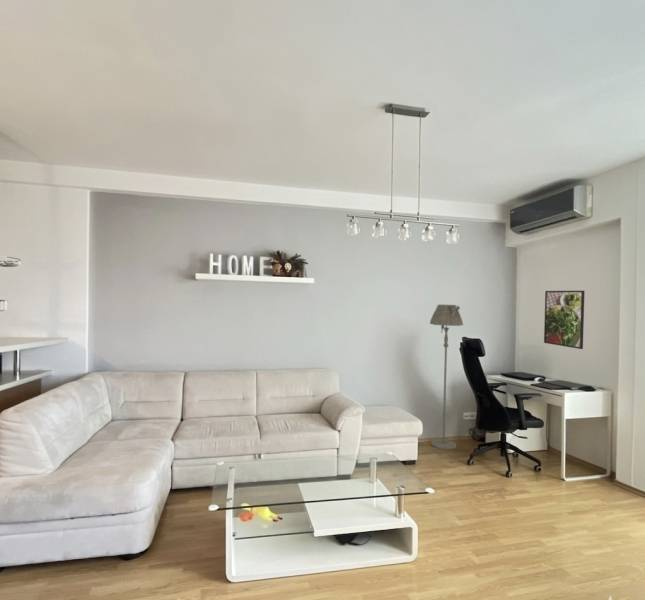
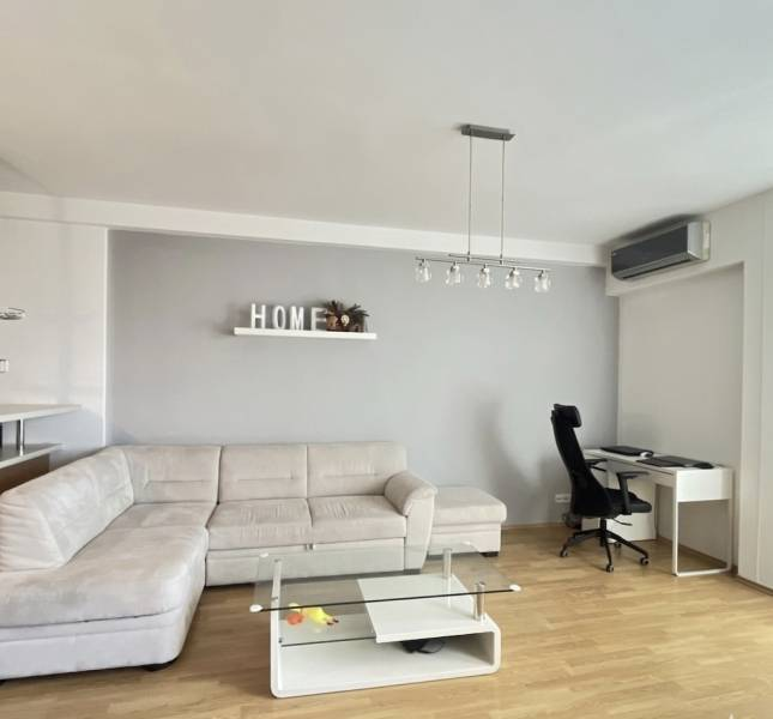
- floor lamp [429,304,464,451]
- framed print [543,290,586,350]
